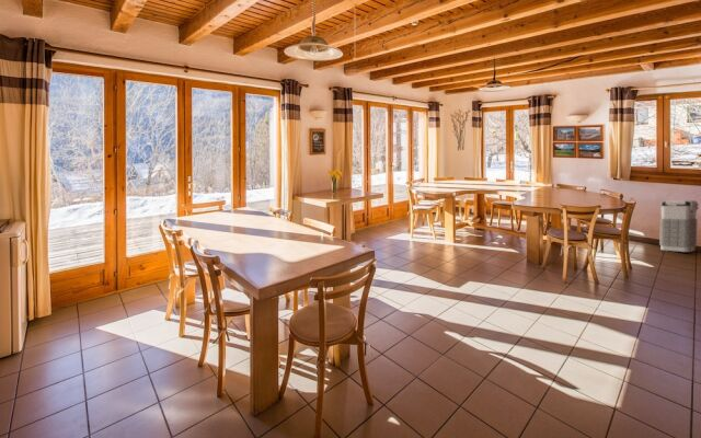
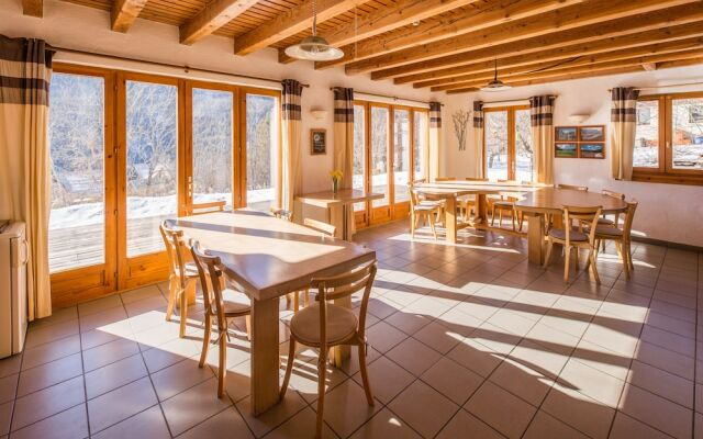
- grenade [658,199,700,253]
